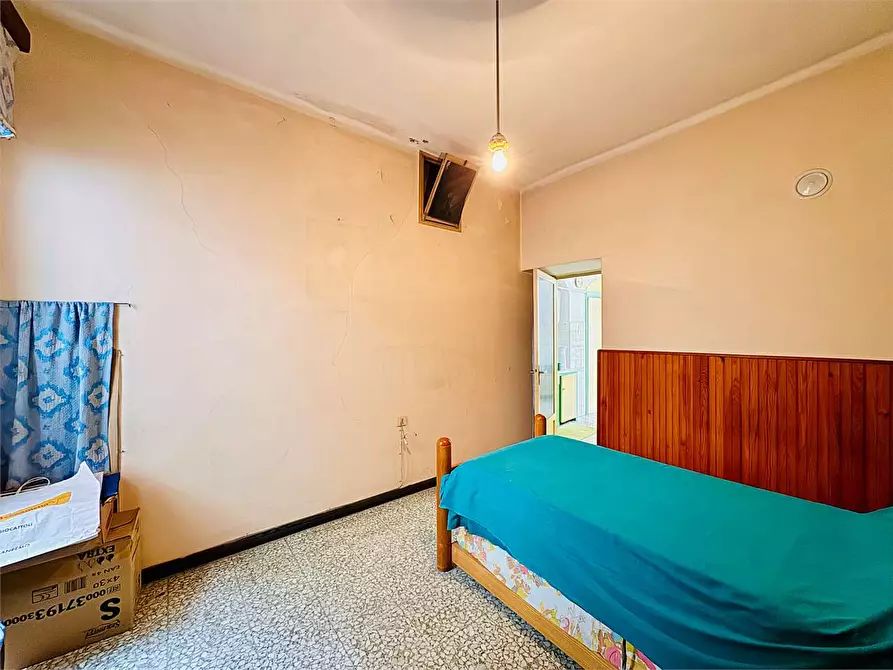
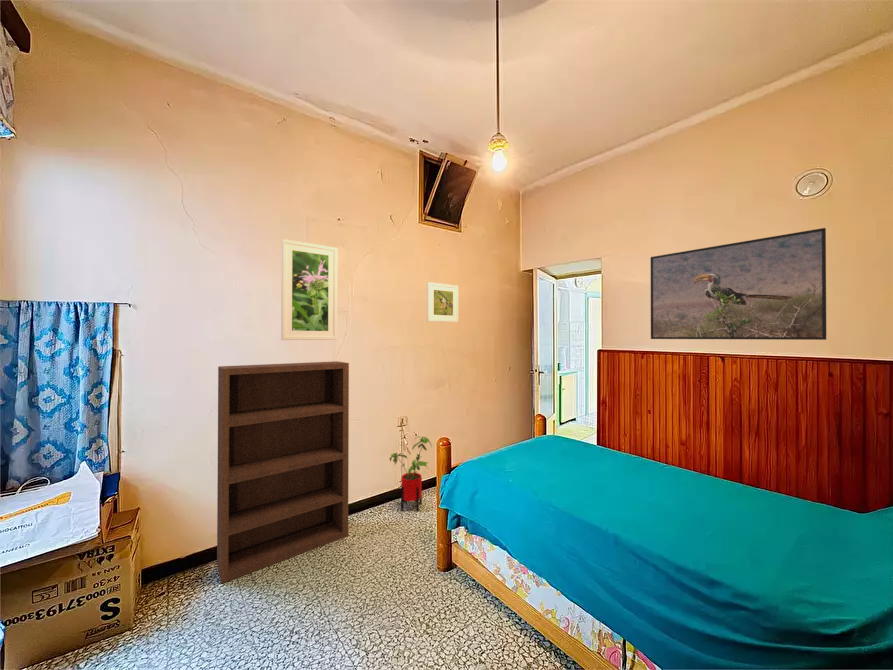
+ bookcase [216,360,350,584]
+ house plant [389,436,433,513]
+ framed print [280,238,338,341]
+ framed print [650,227,827,341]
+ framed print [426,281,459,323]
